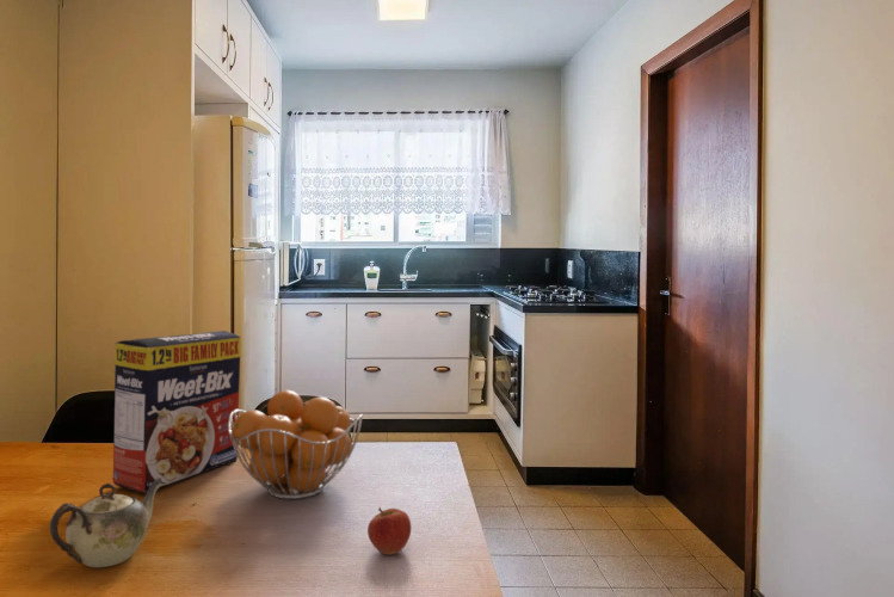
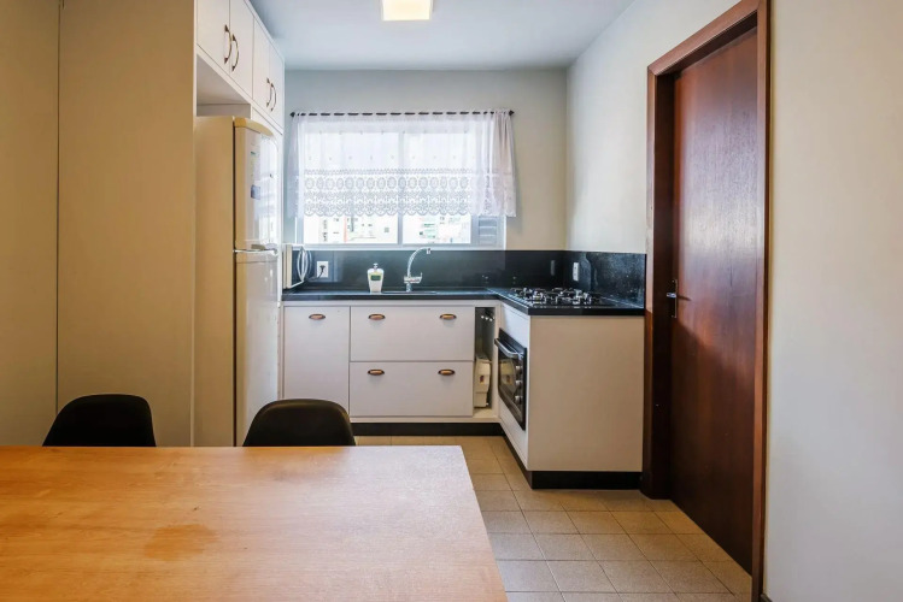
- cereal box [112,330,242,494]
- apple [366,506,412,556]
- teapot [49,478,167,568]
- fruit basket [228,389,364,500]
